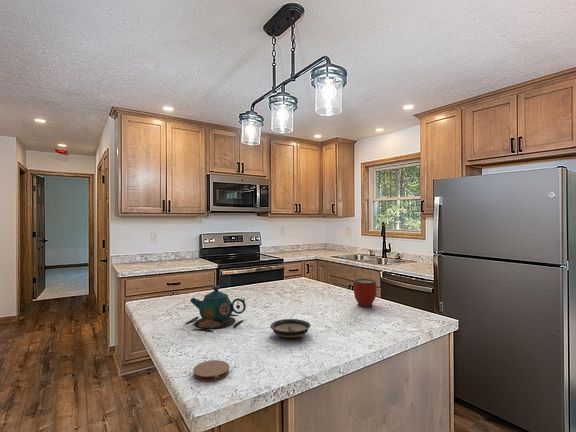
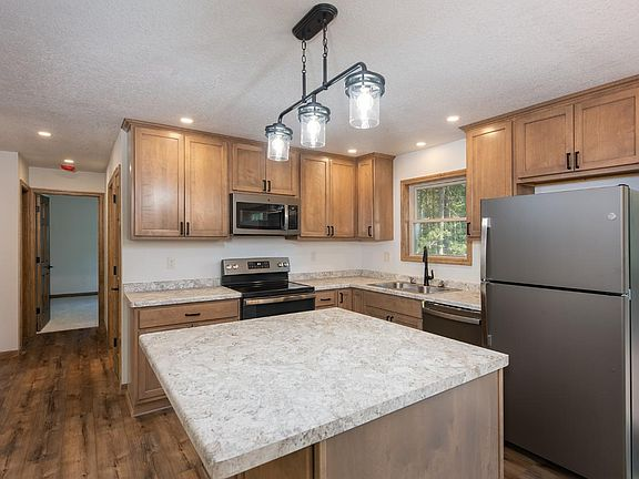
- teapot [182,285,247,332]
- mug [353,278,377,308]
- saucer [269,318,311,339]
- coaster [192,359,230,383]
